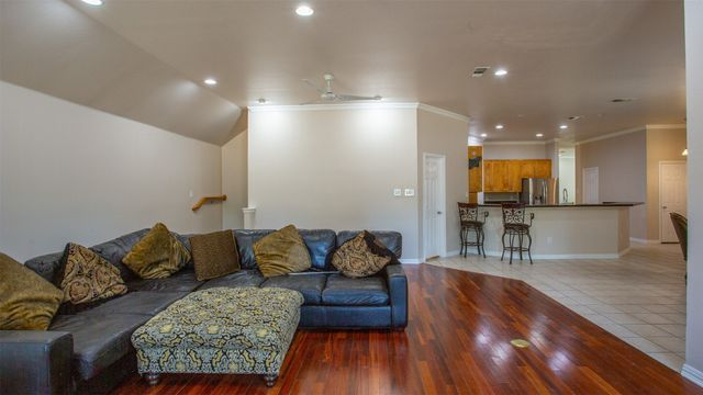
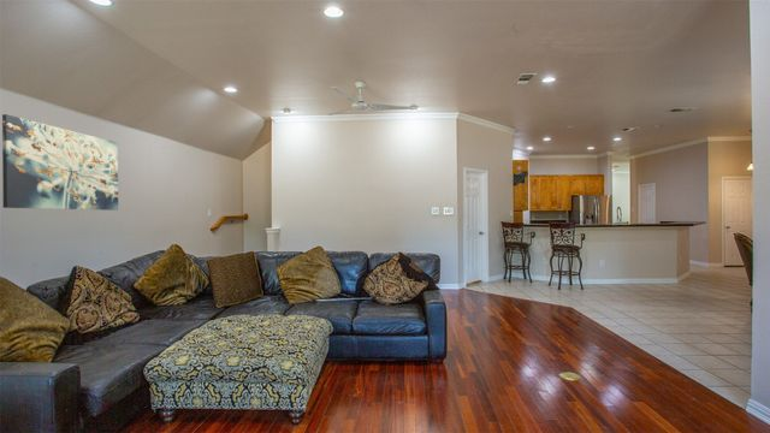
+ wall art [1,113,119,212]
